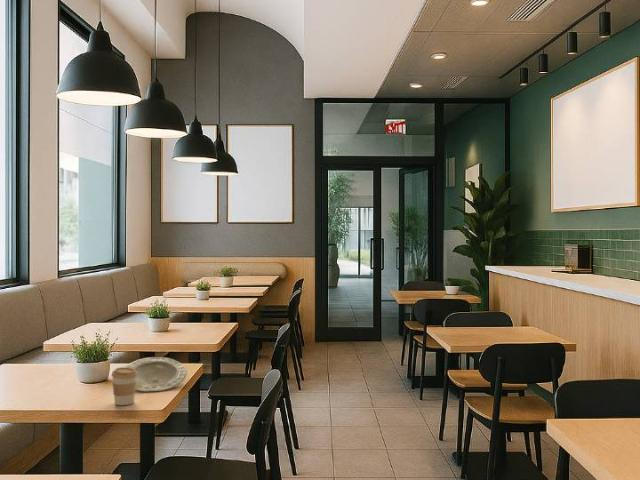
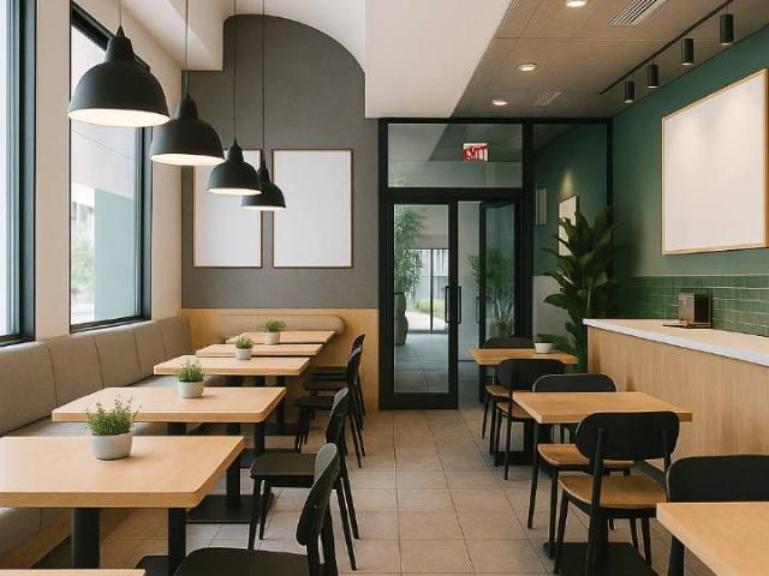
- plate [124,356,189,393]
- coffee cup [111,366,137,406]
